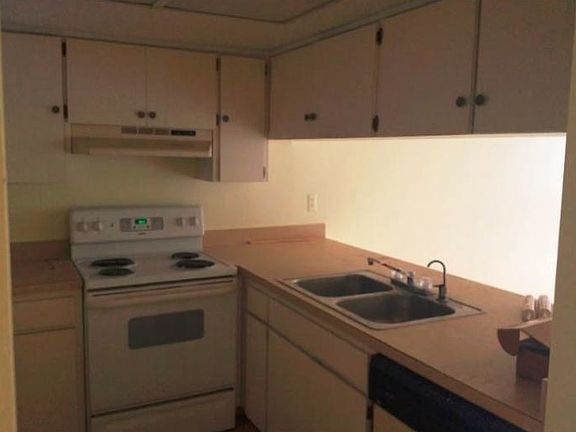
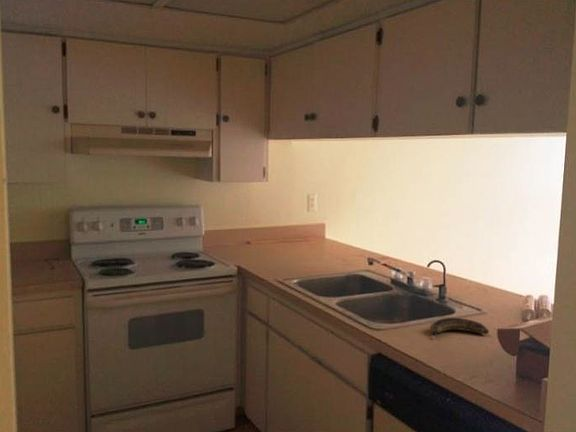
+ banana [429,317,490,340]
